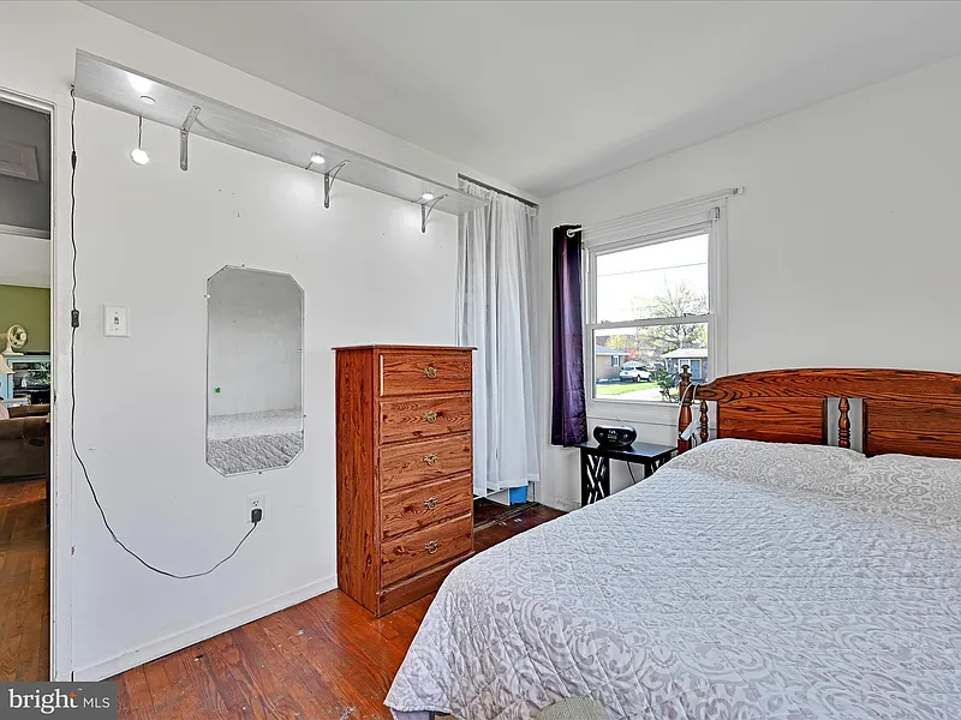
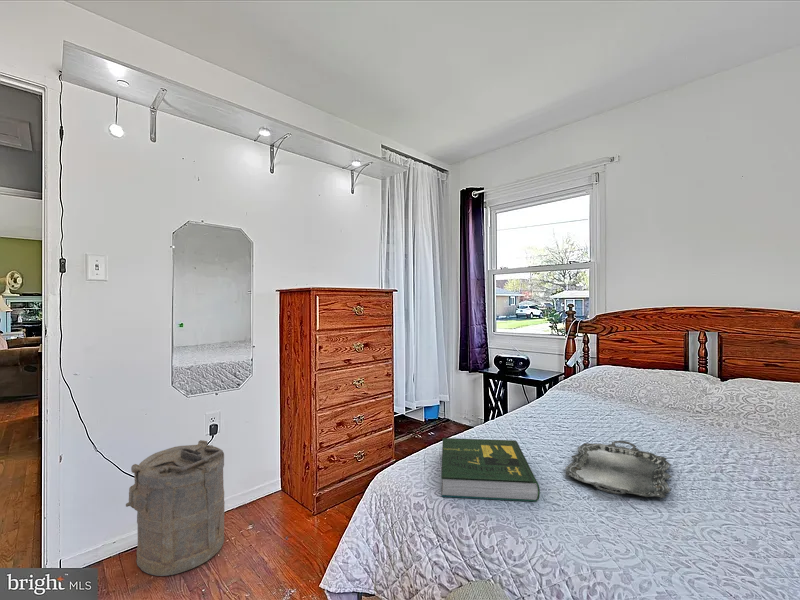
+ laundry hamper [125,439,225,577]
+ serving tray [565,440,673,499]
+ book [441,437,541,503]
